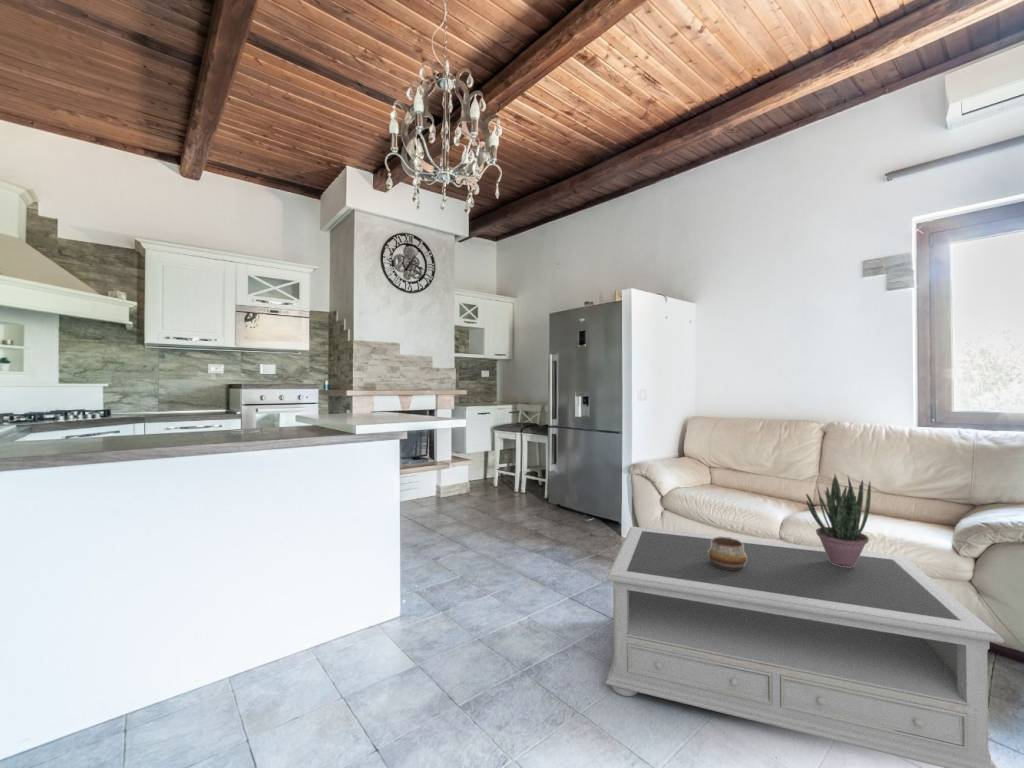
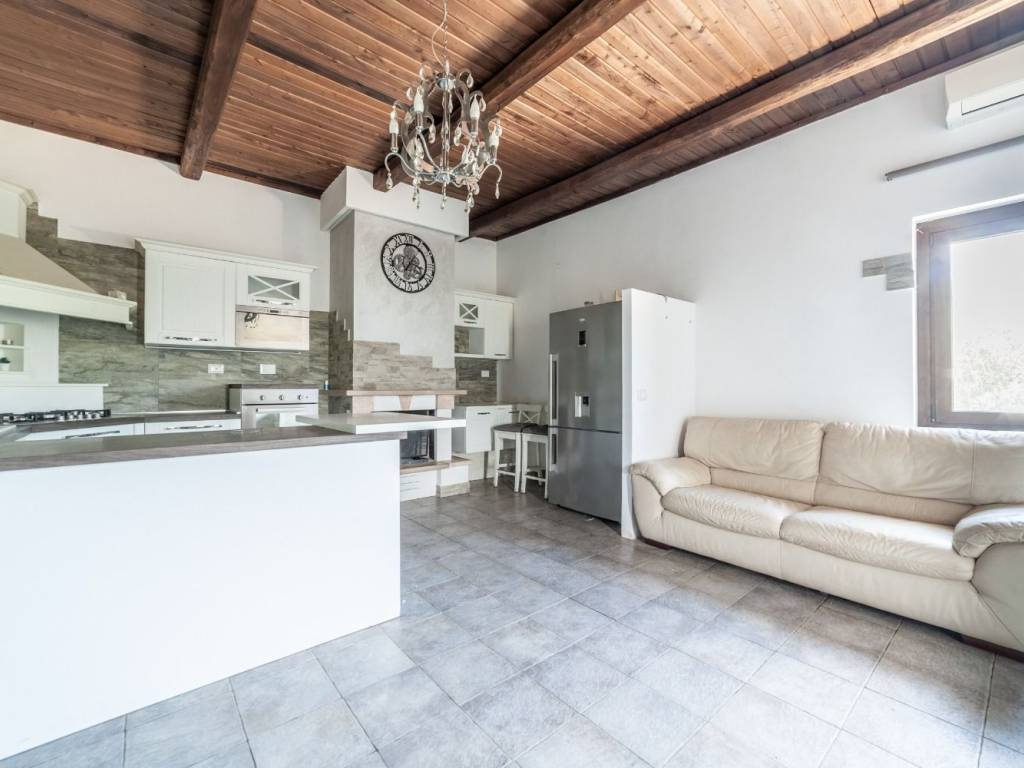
- coffee table [605,526,1005,768]
- potted plant [805,473,872,568]
- decorative bowl [708,536,747,570]
